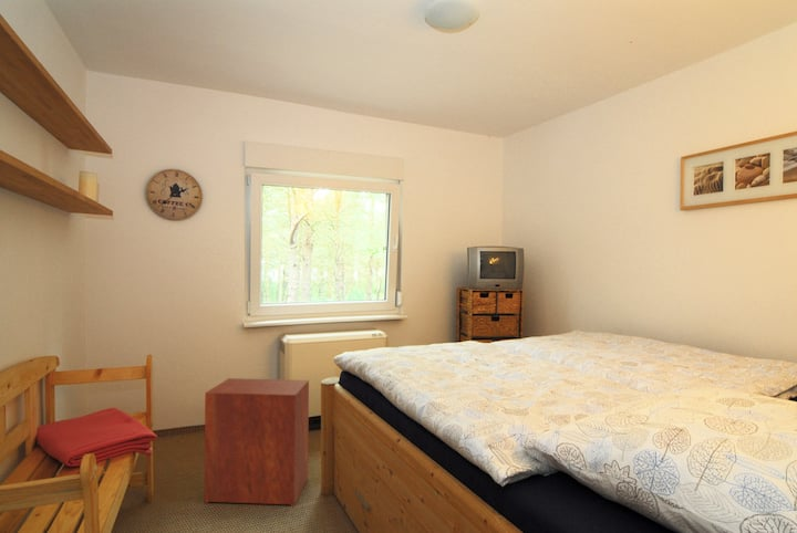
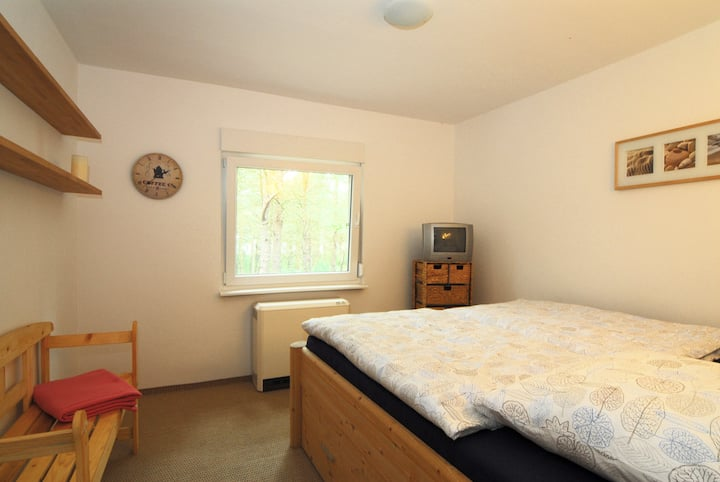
- nightstand [204,377,310,508]
